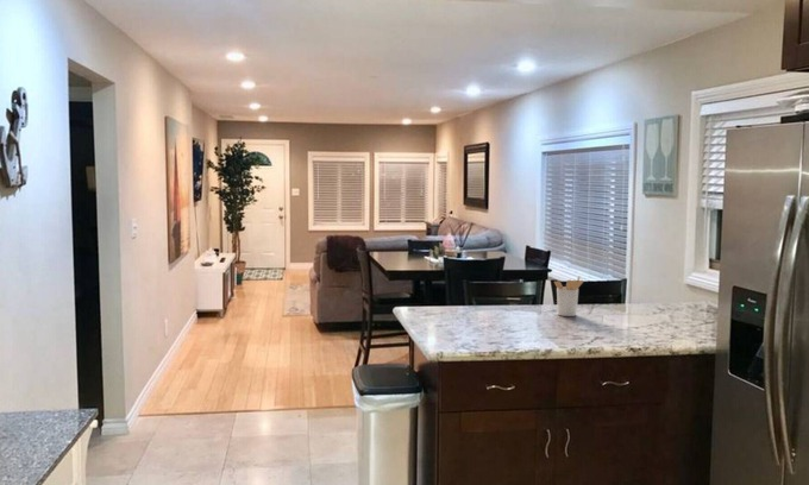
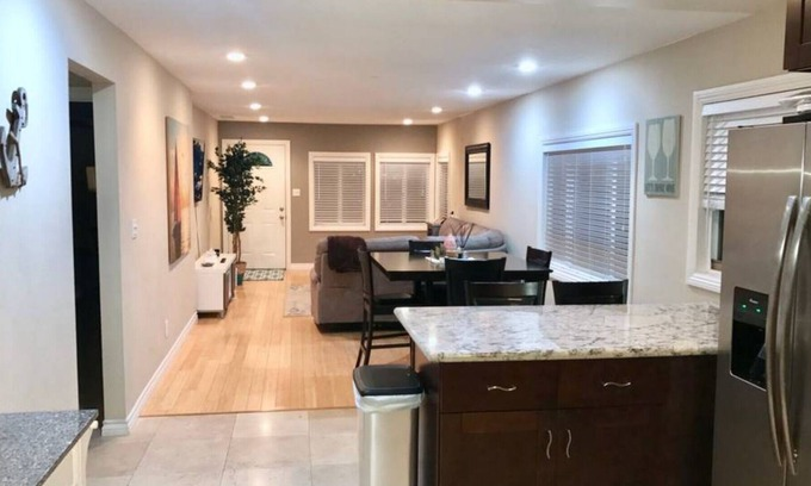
- utensil holder [553,275,584,317]
